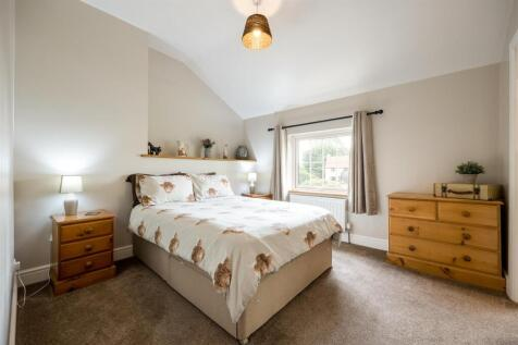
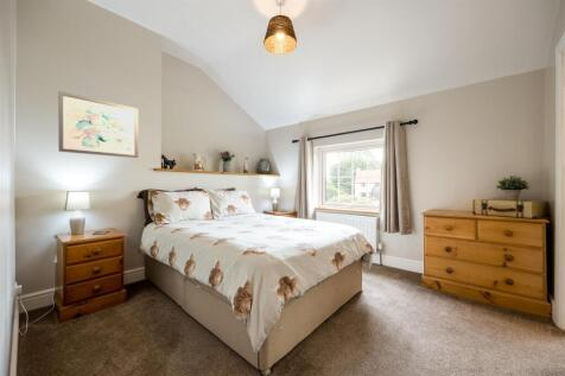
+ wall art [57,90,139,159]
